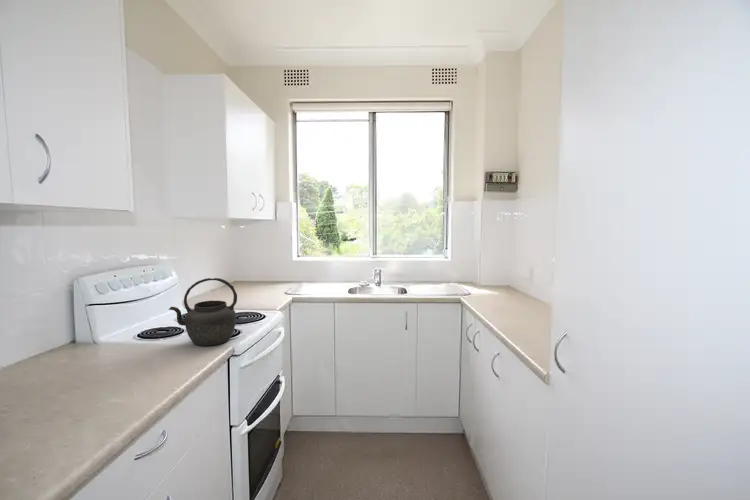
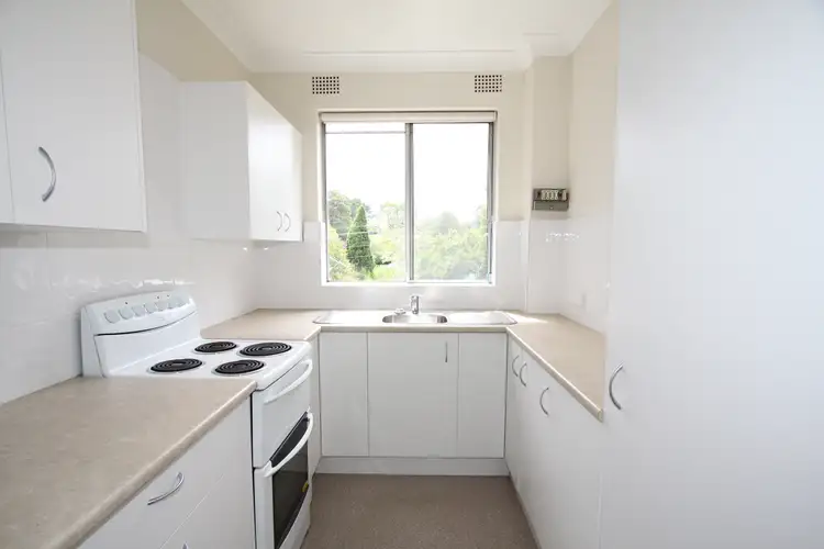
- kettle [168,277,238,347]
